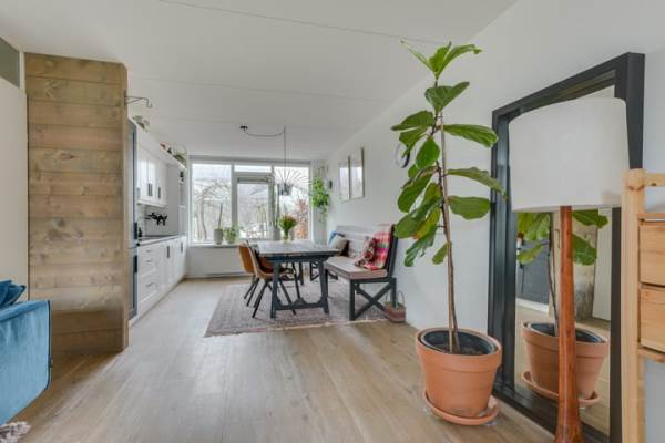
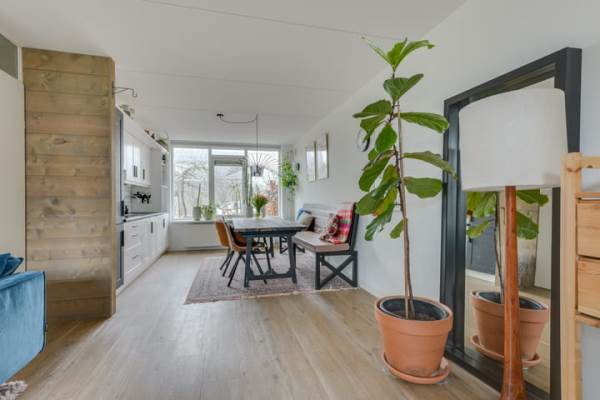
- basket [383,289,408,323]
